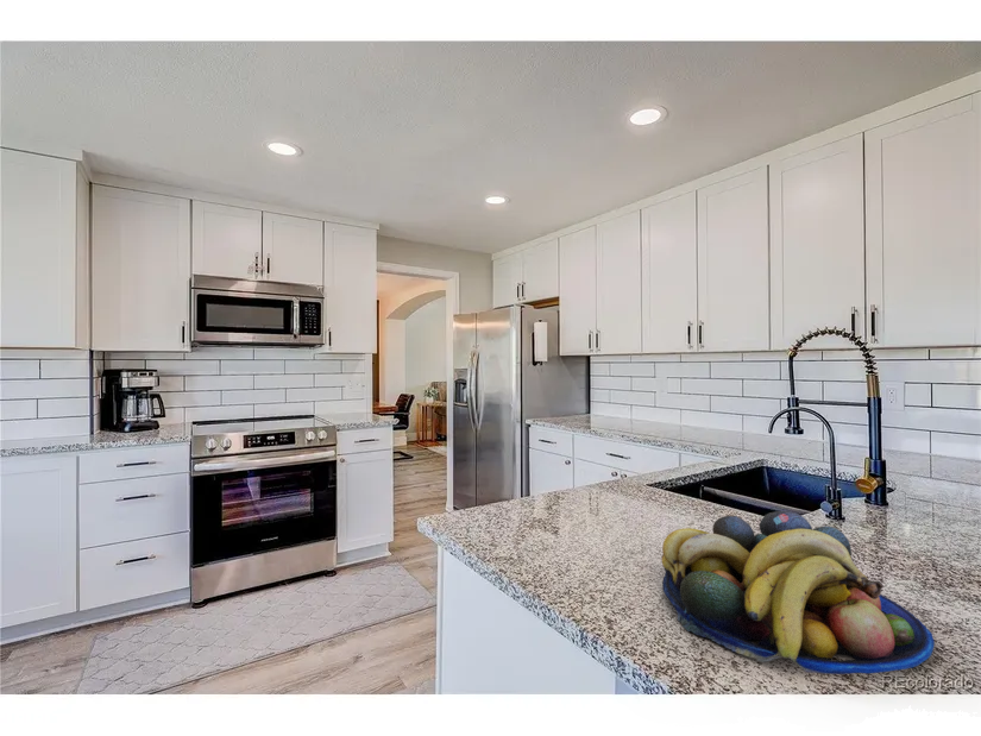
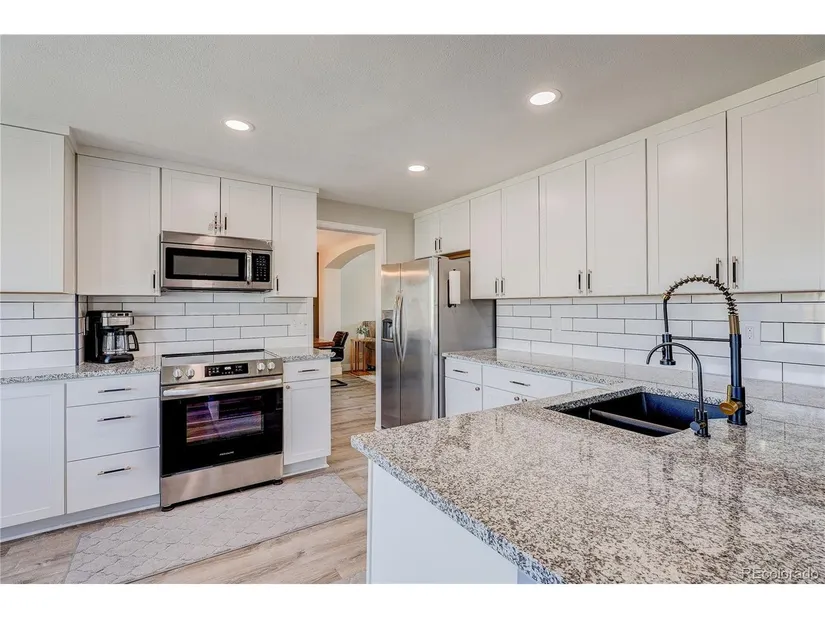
- fruit bowl [660,510,936,675]
